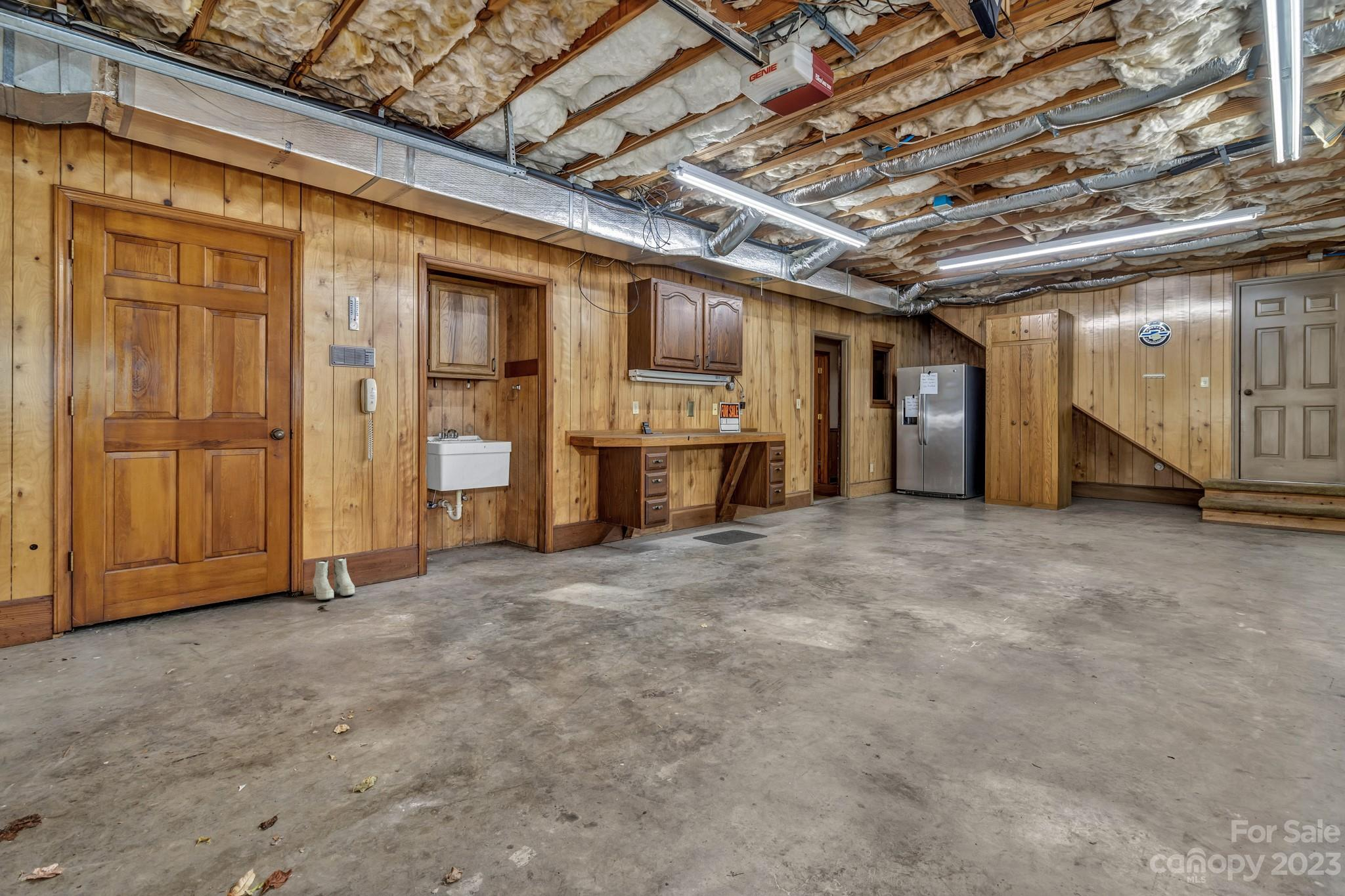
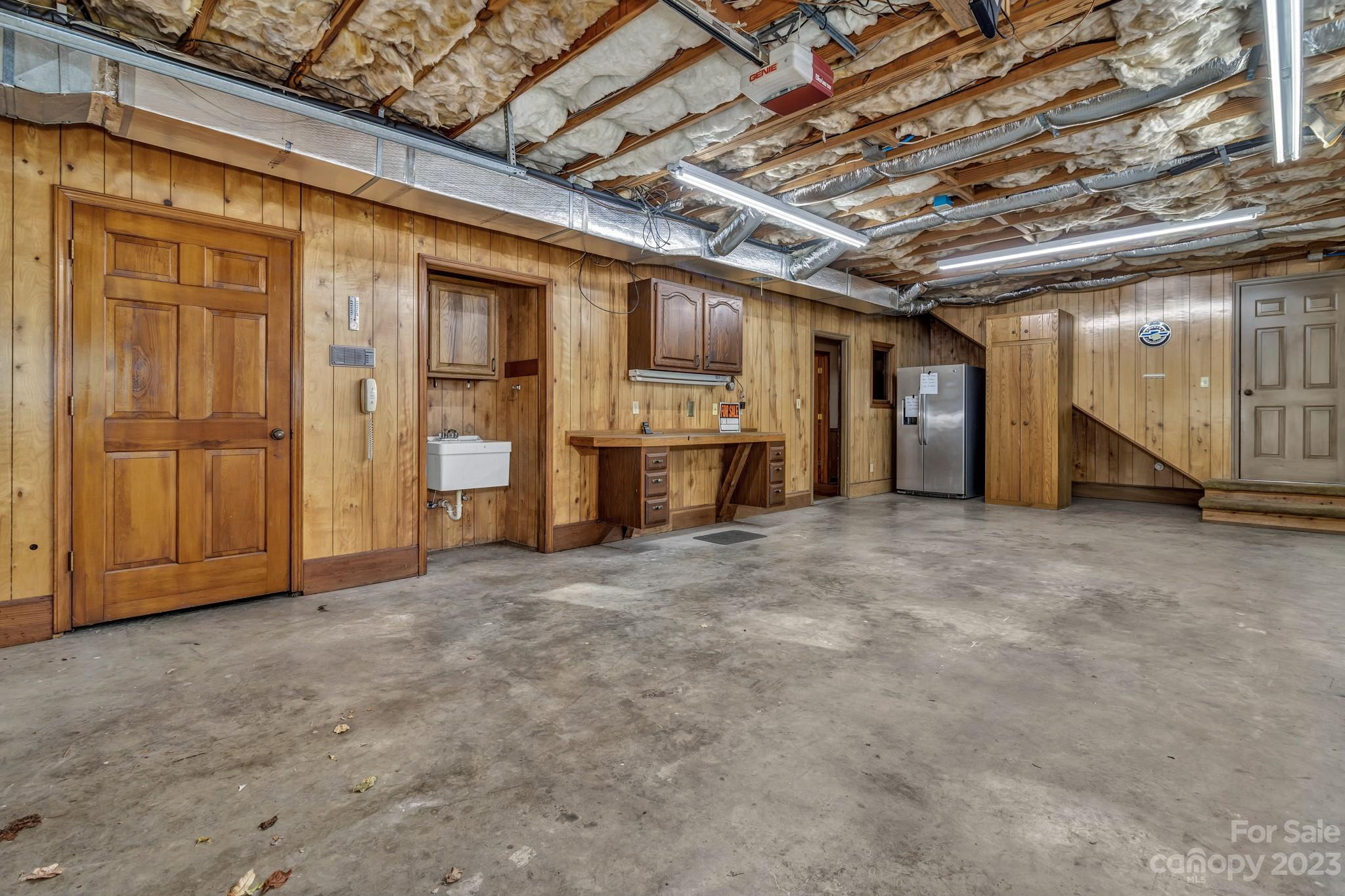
- boots [312,557,355,601]
